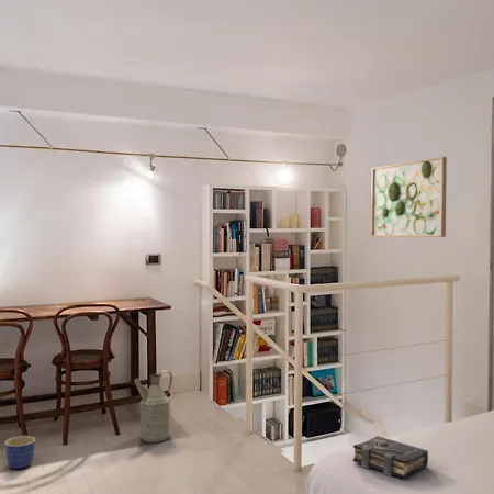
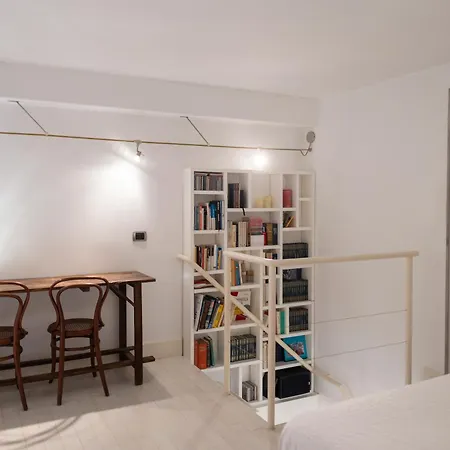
- watering can [133,369,173,444]
- planter [4,435,36,470]
- wall art [370,156,448,238]
- book [352,435,429,480]
